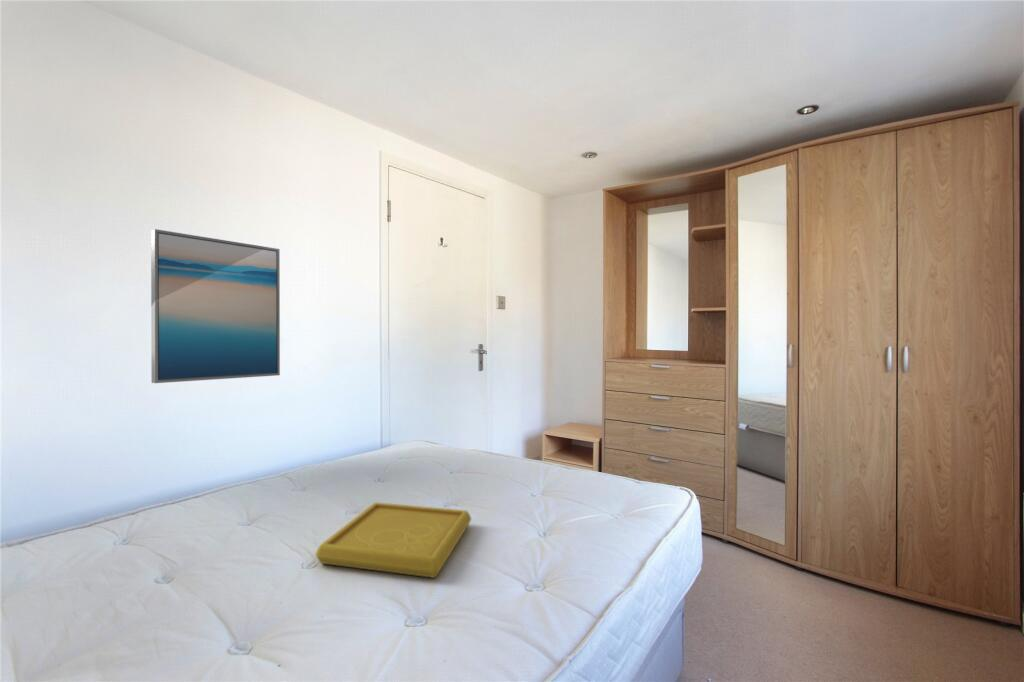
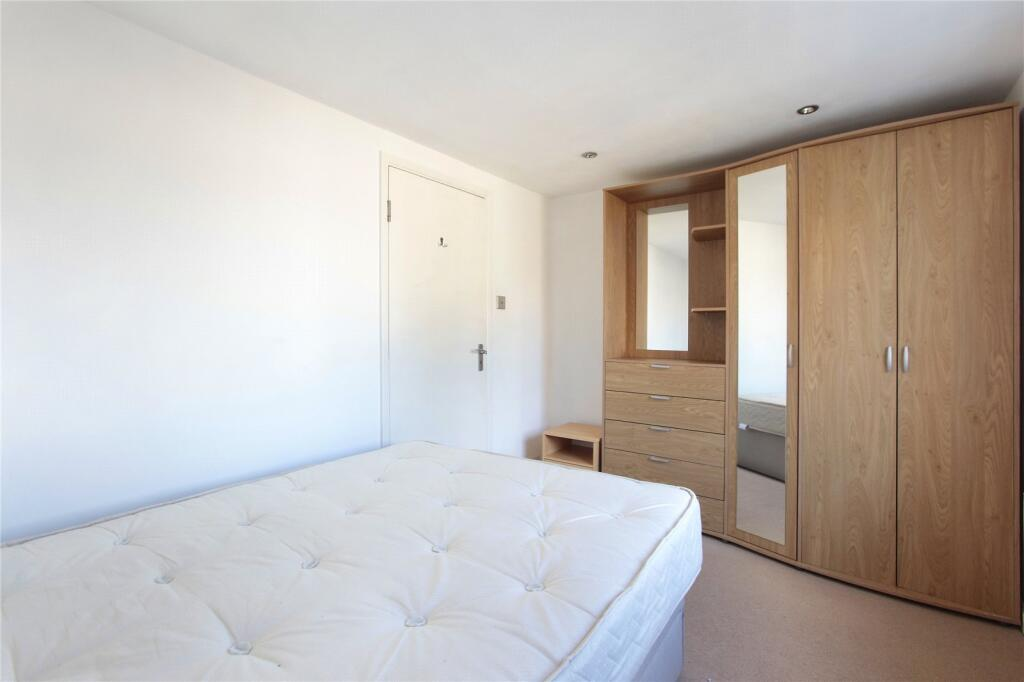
- wall art [150,228,281,384]
- serving tray [314,501,472,579]
